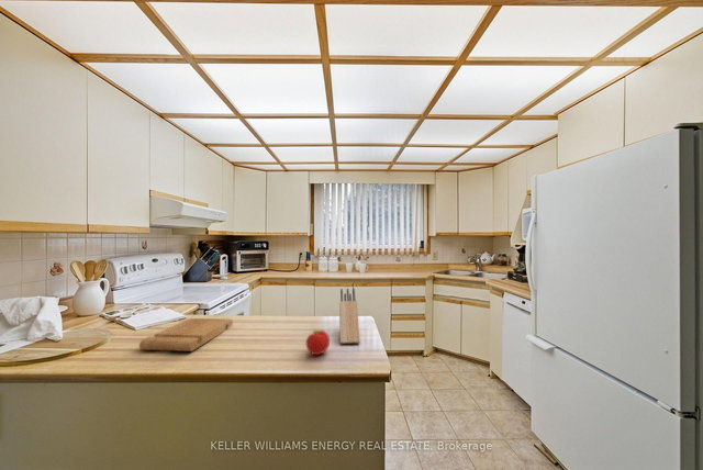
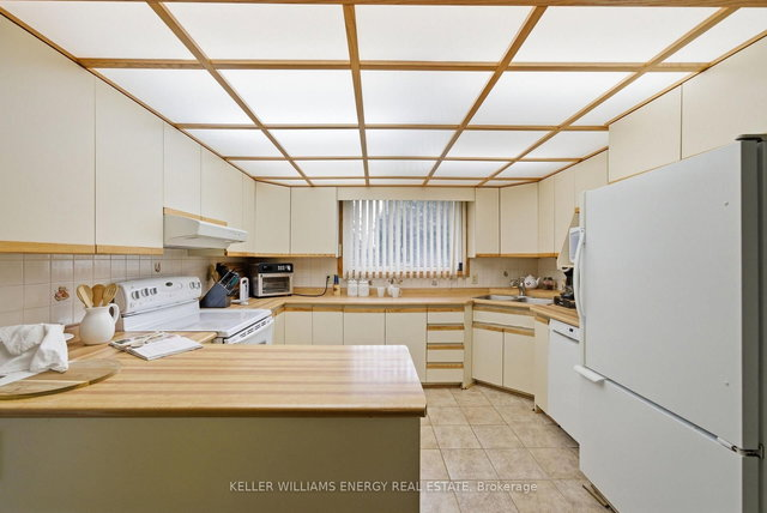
- cutting board [138,317,234,352]
- fruit [305,328,331,356]
- knife block [338,287,360,345]
